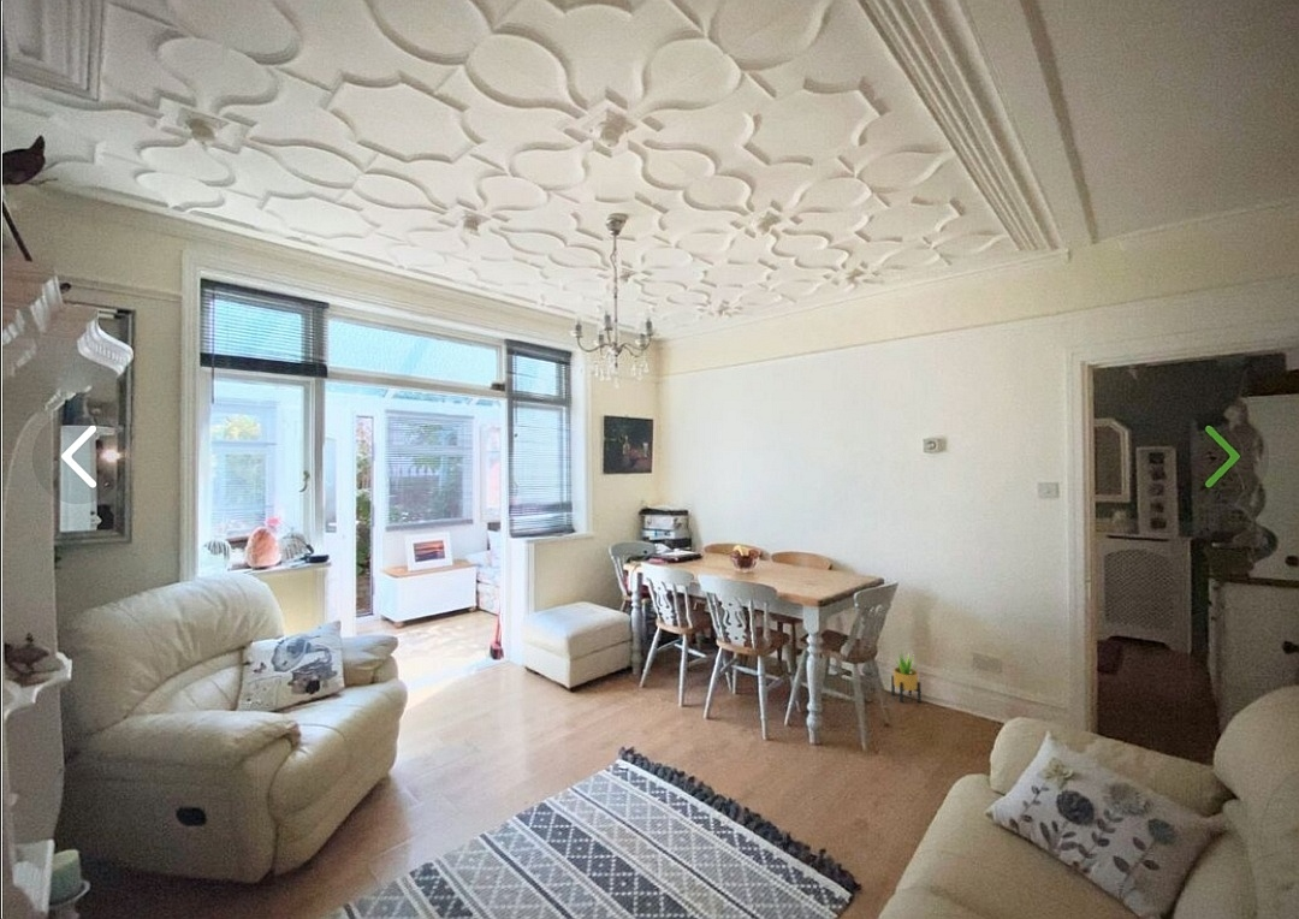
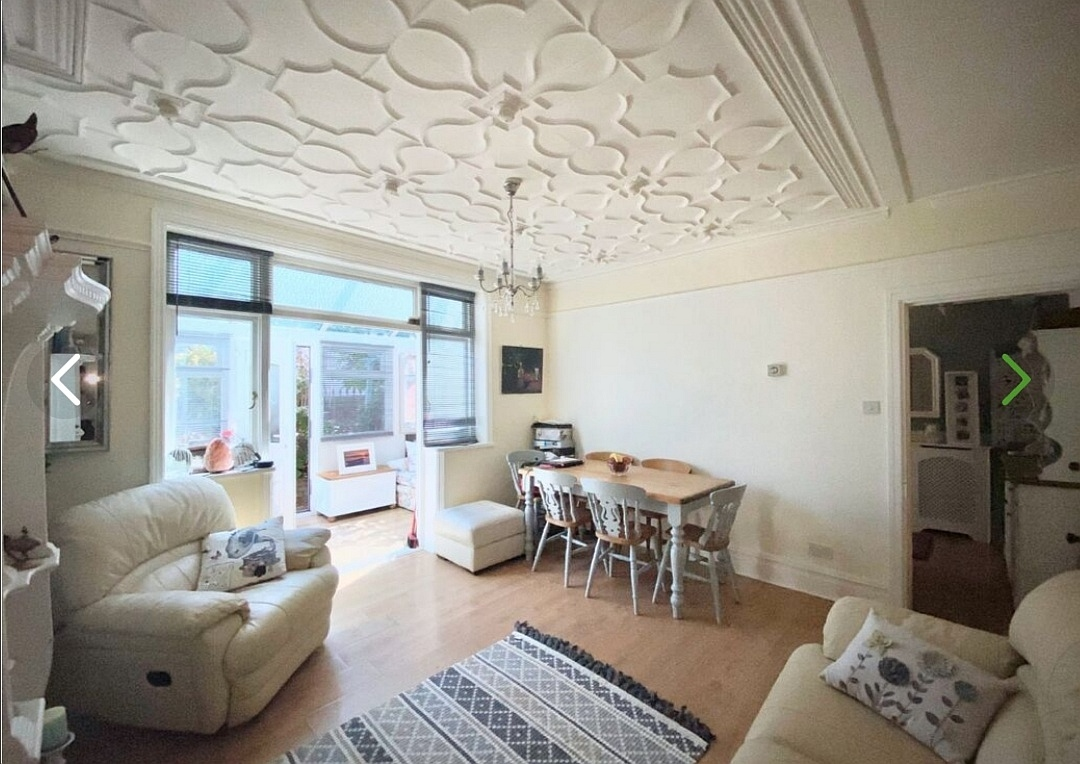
- potted plant [890,647,923,704]
